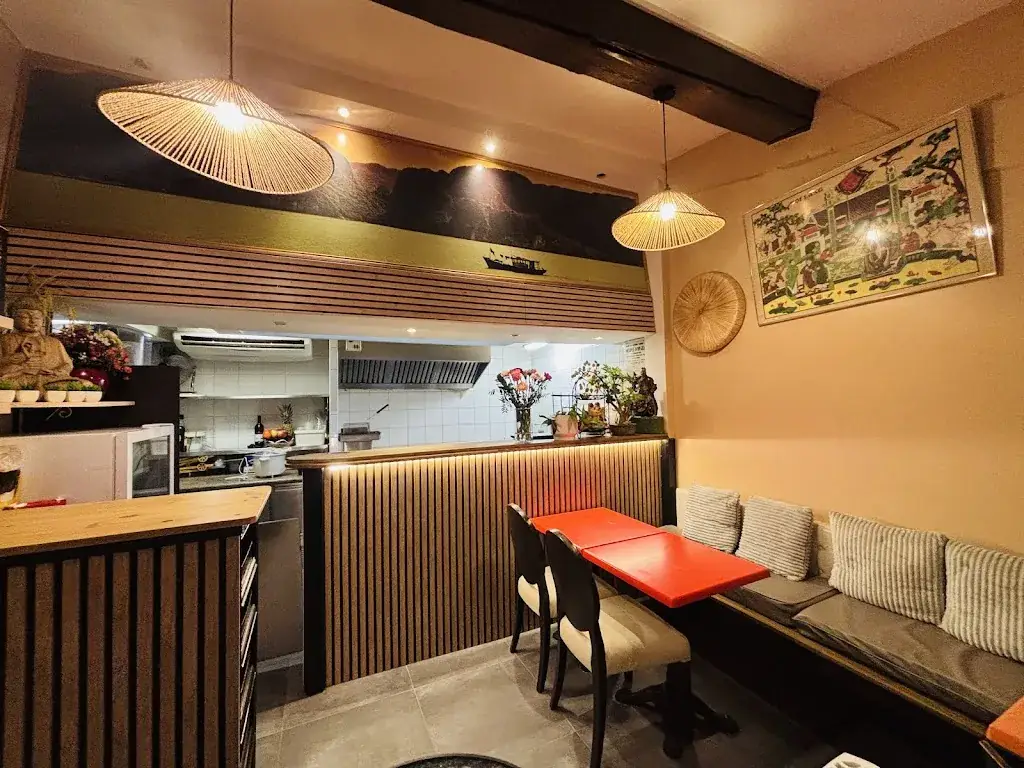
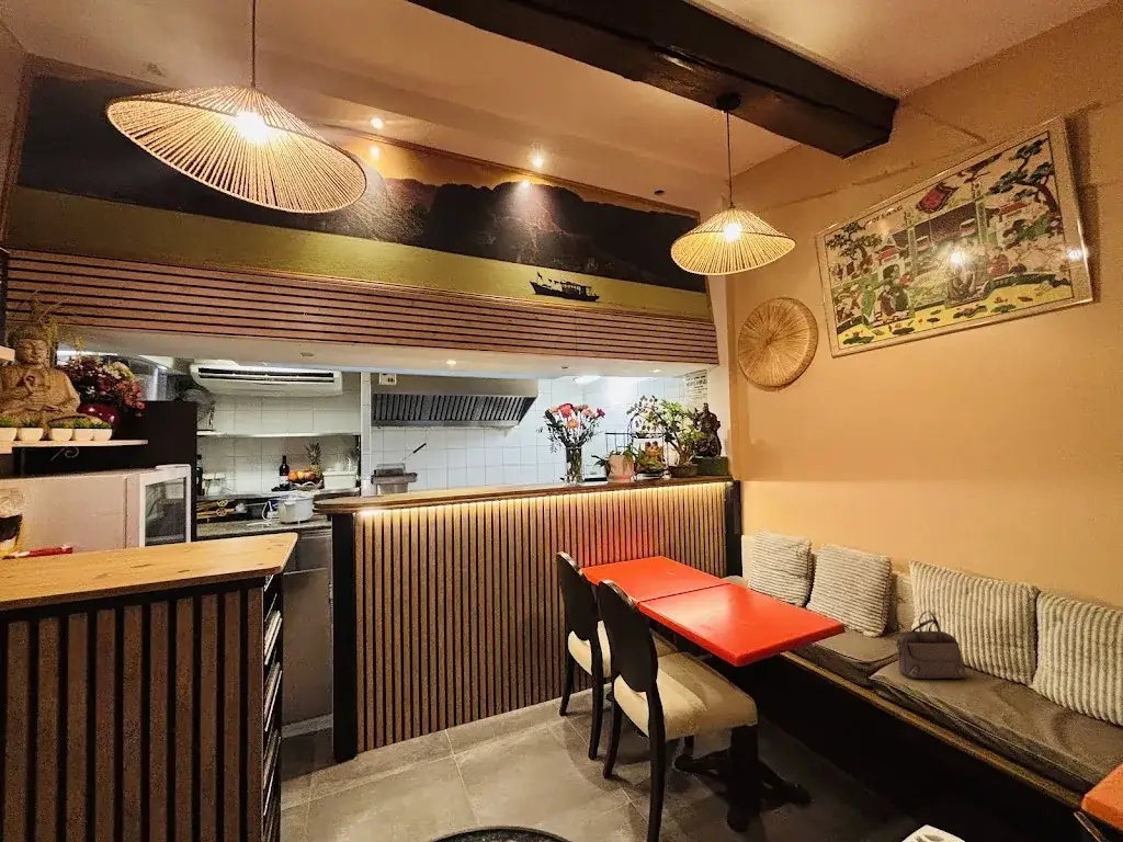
+ handbag [895,611,967,680]
